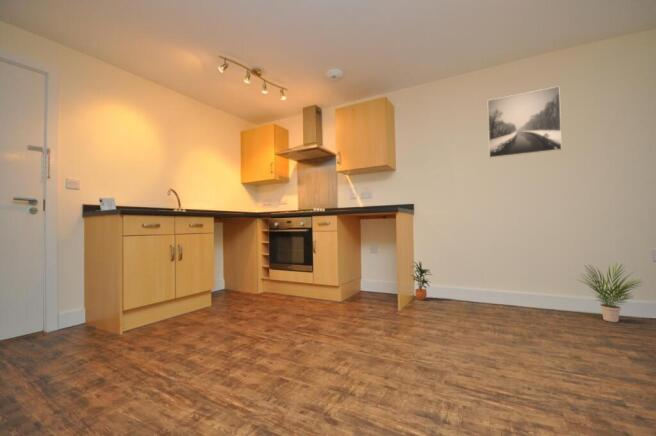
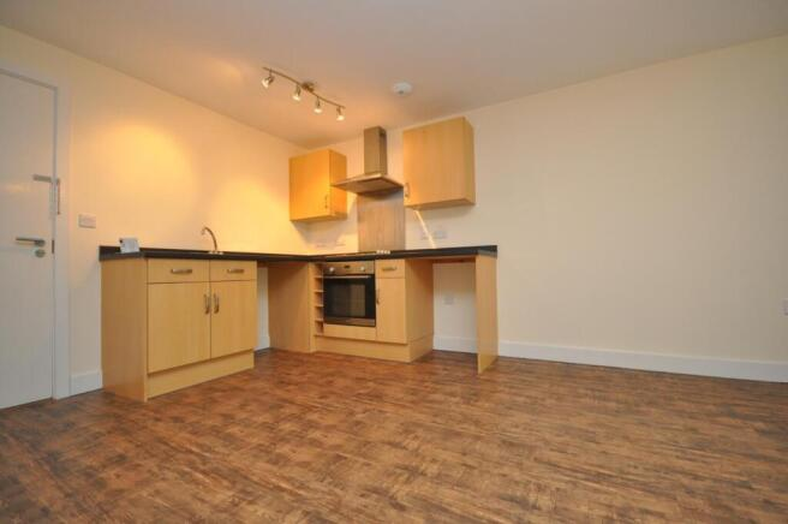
- potted plant [410,260,433,301]
- potted plant [575,262,642,323]
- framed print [487,85,563,159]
